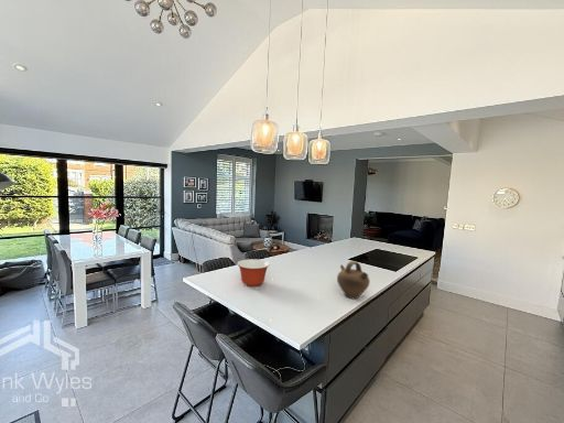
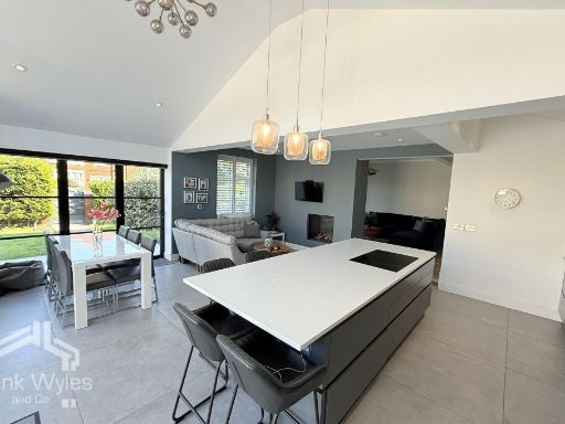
- mixing bowl [236,258,271,288]
- jug [336,260,371,300]
